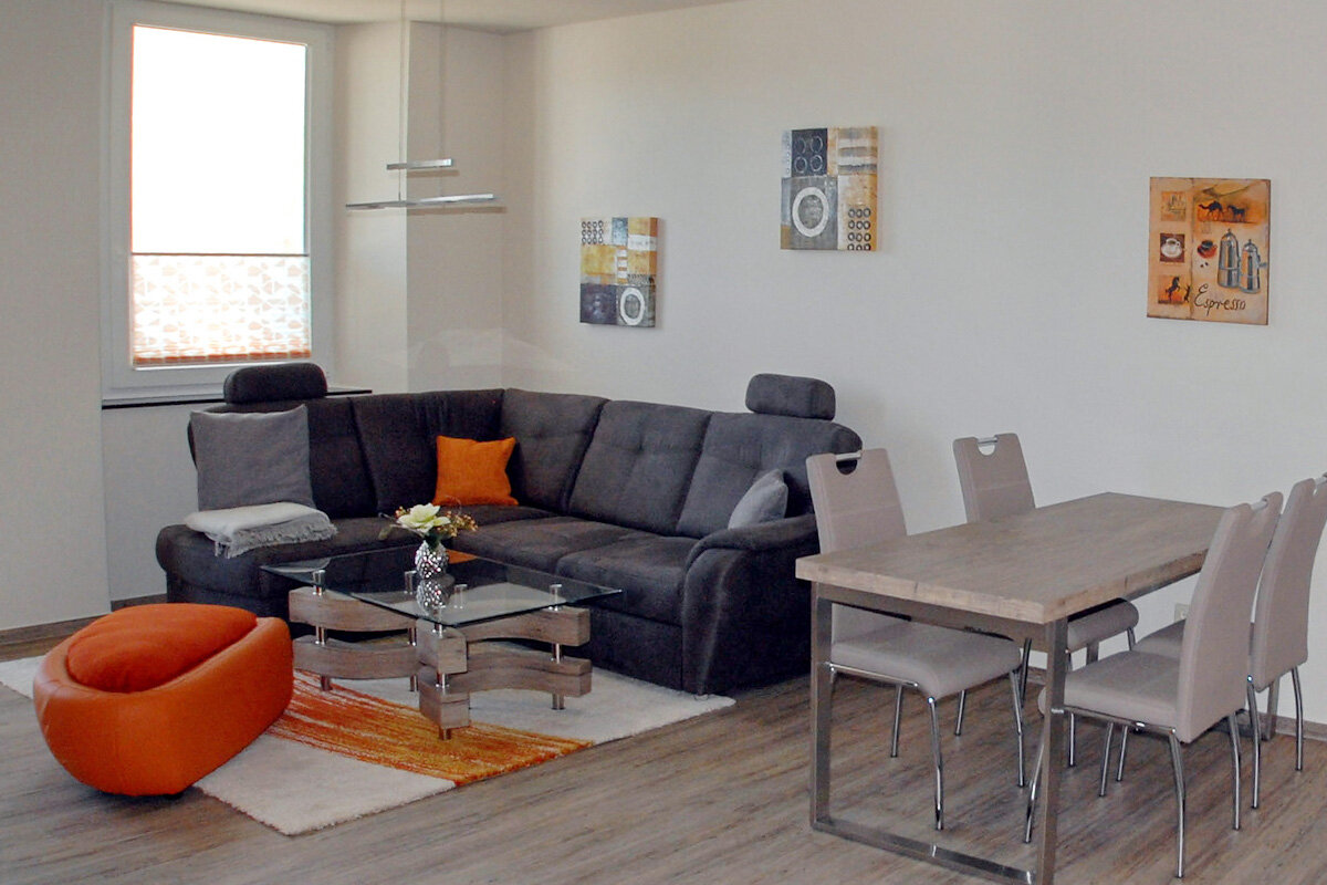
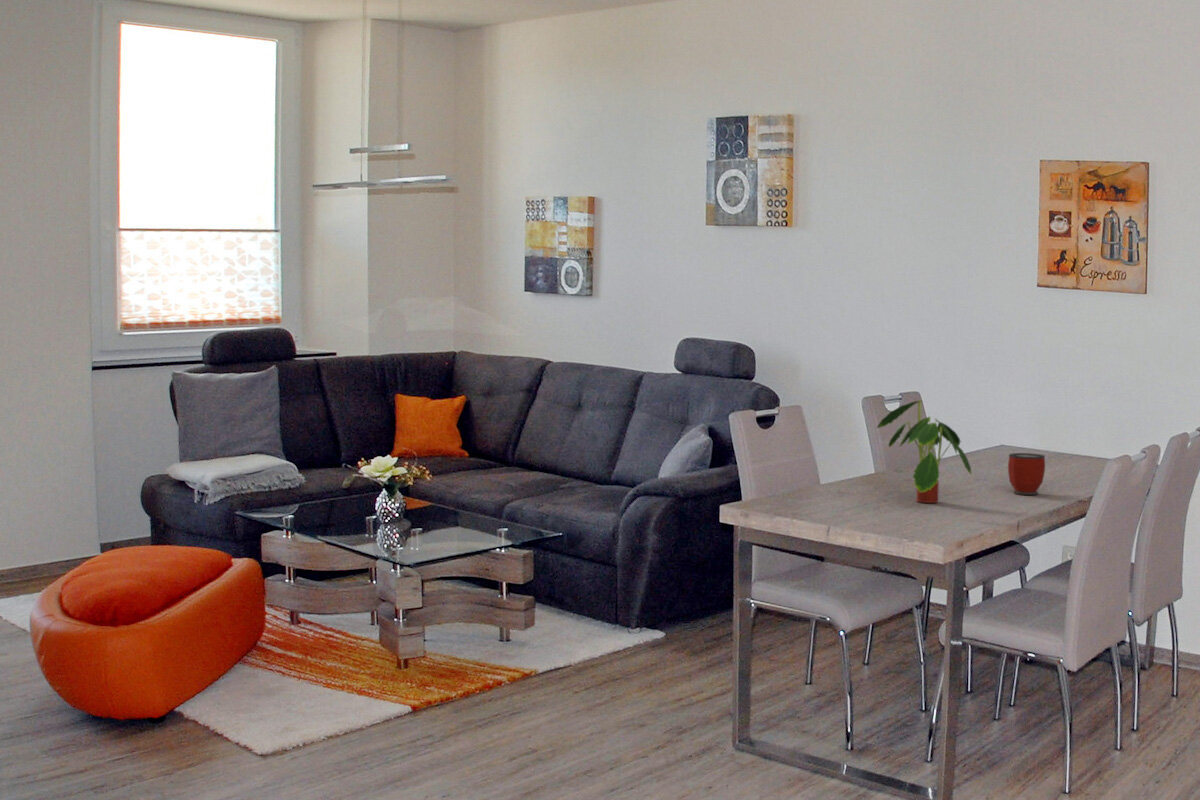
+ mug [1007,452,1046,496]
+ plant [876,399,973,504]
